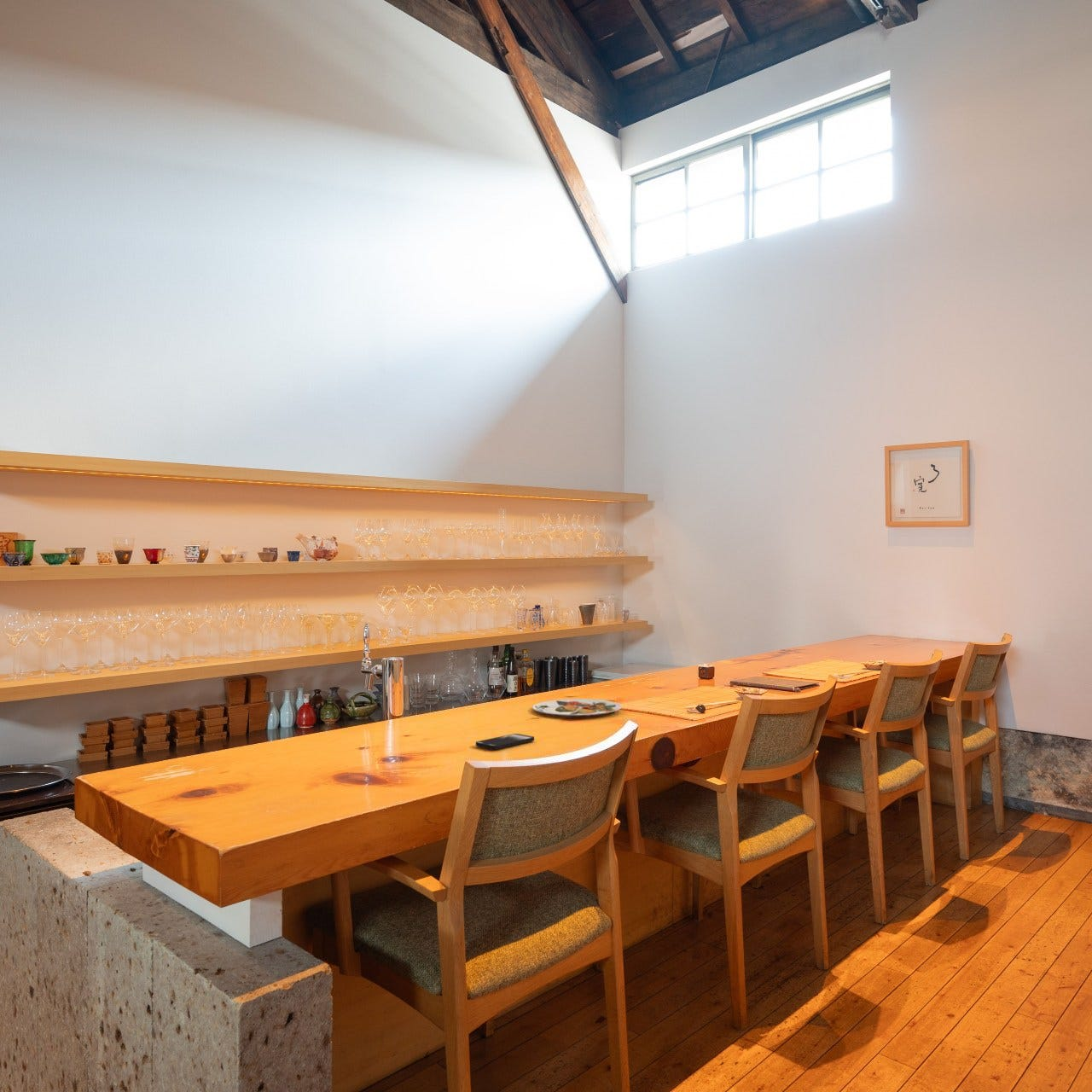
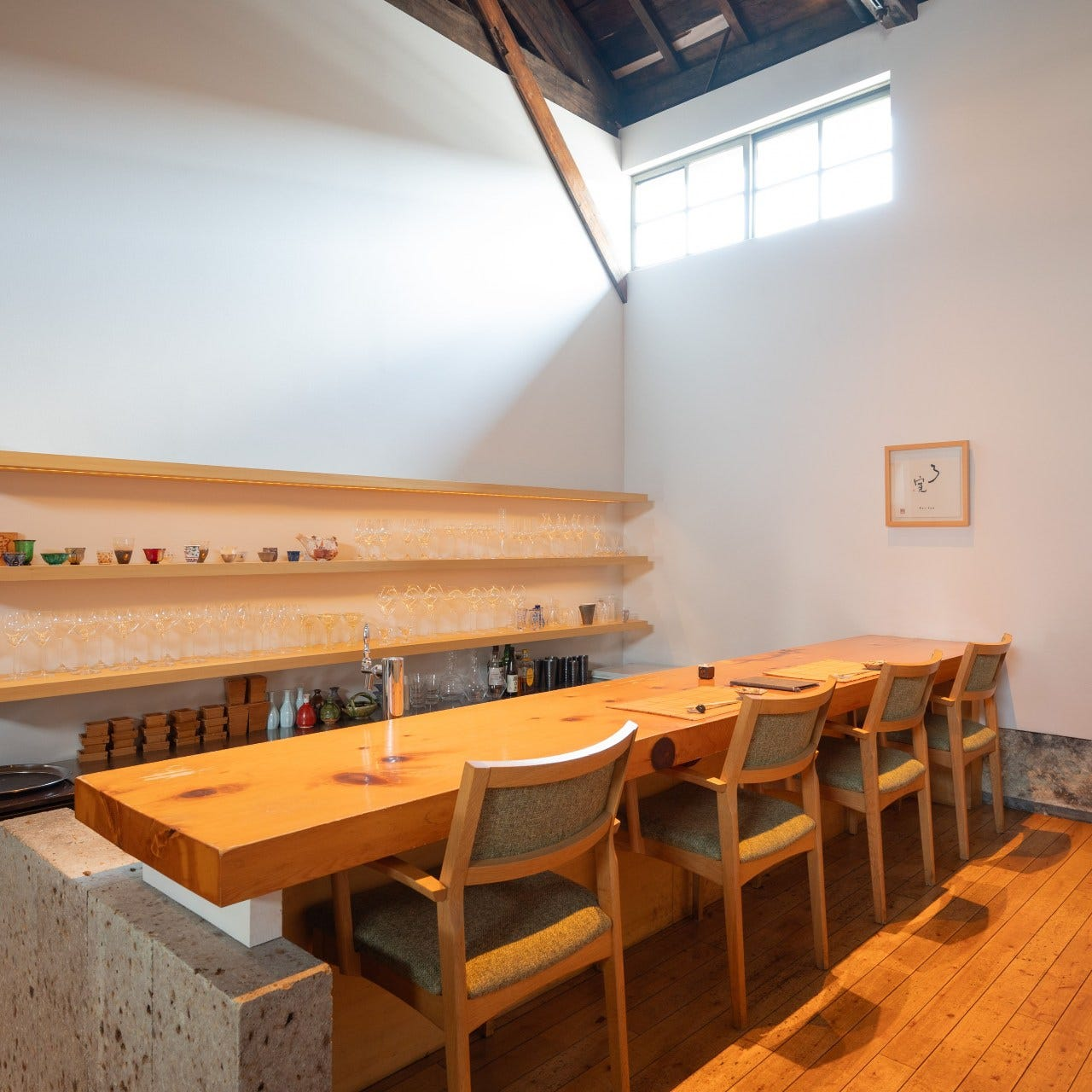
- plate [531,698,622,717]
- smartphone [475,733,535,750]
